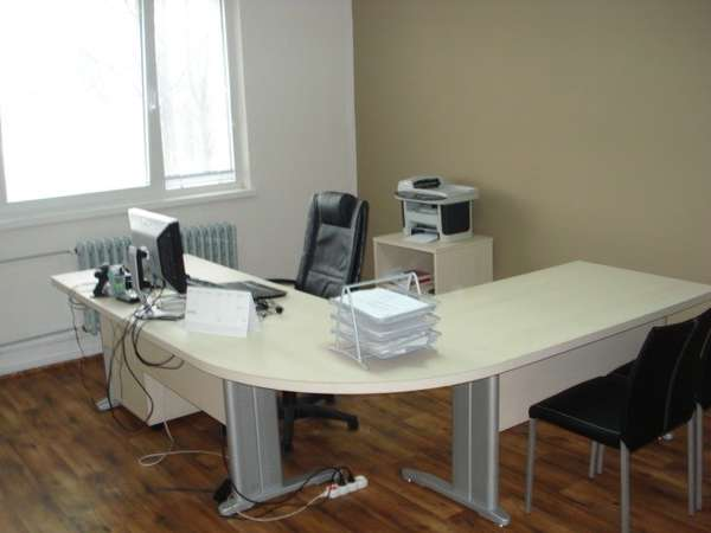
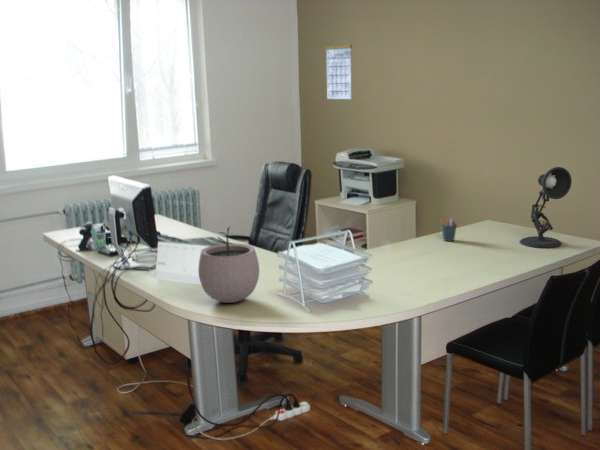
+ pen holder [440,217,458,242]
+ desk lamp [519,166,573,249]
+ plant pot [197,225,260,304]
+ calendar [324,38,353,100]
